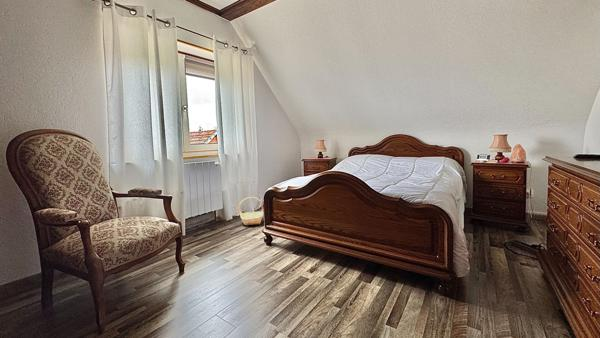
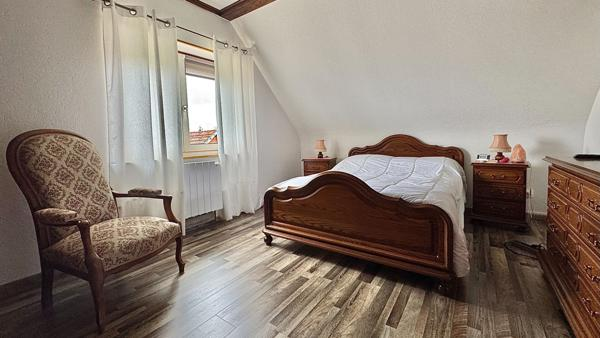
- basket [238,196,264,226]
